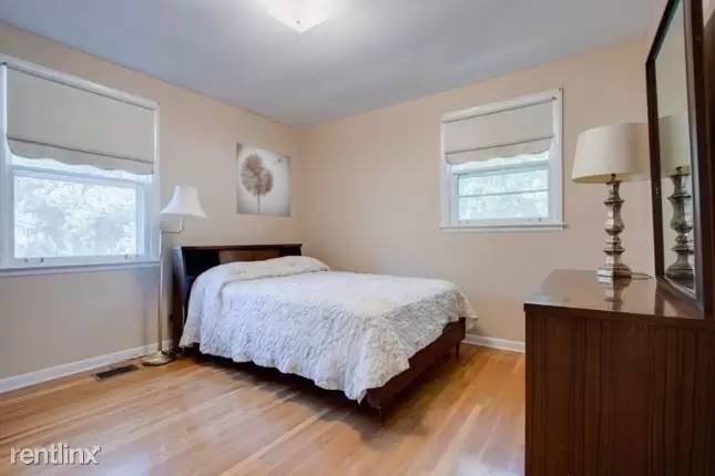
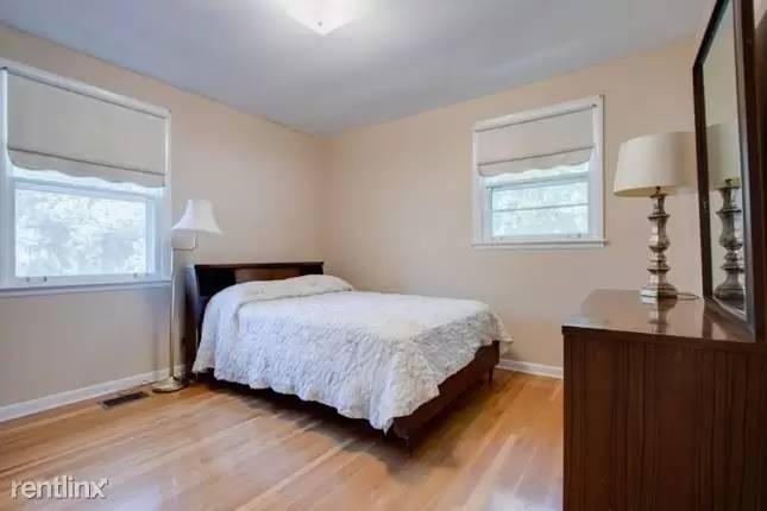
- wall art [235,142,292,218]
